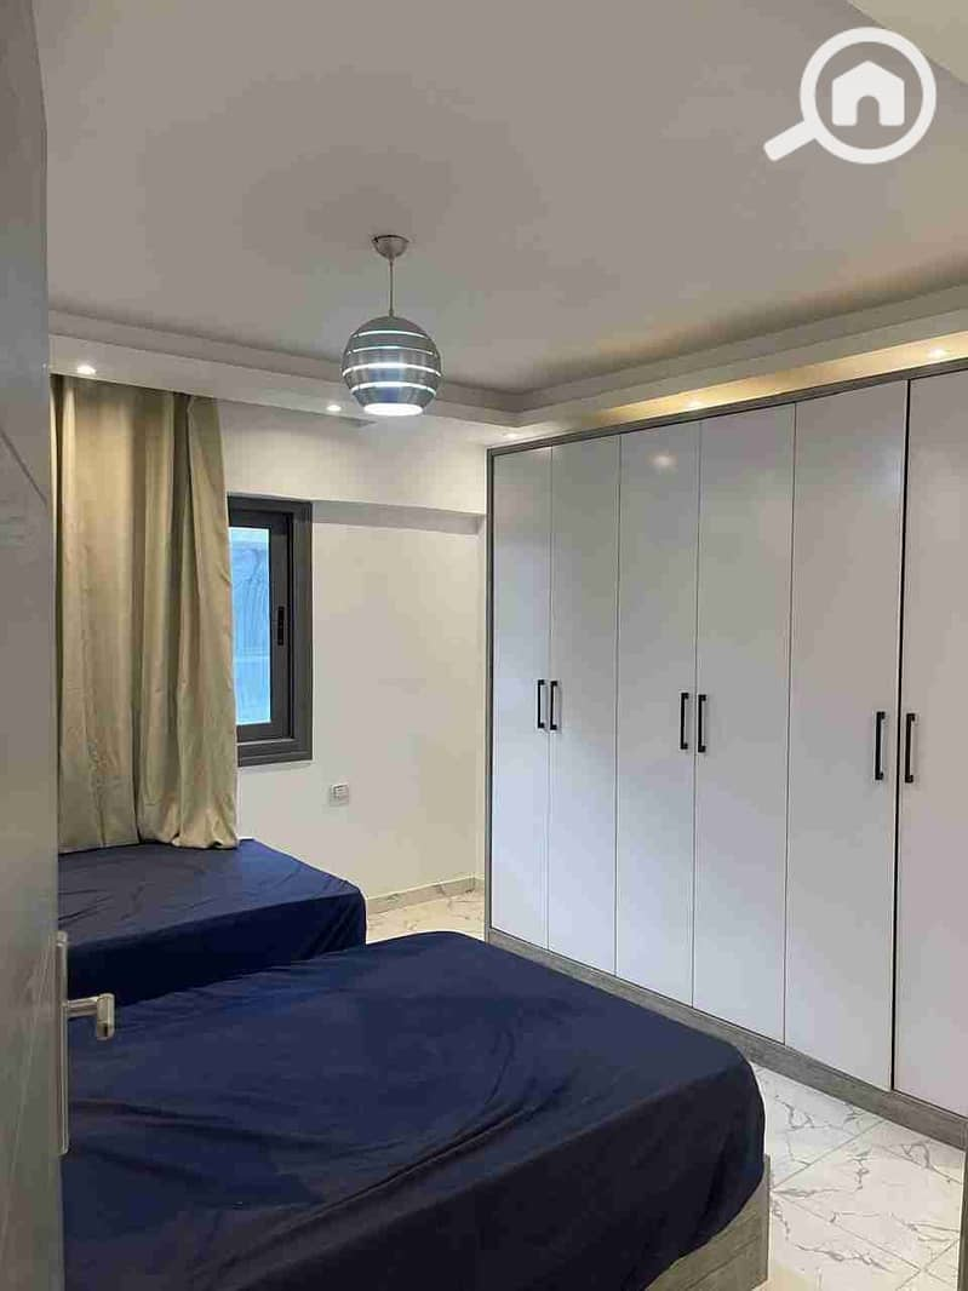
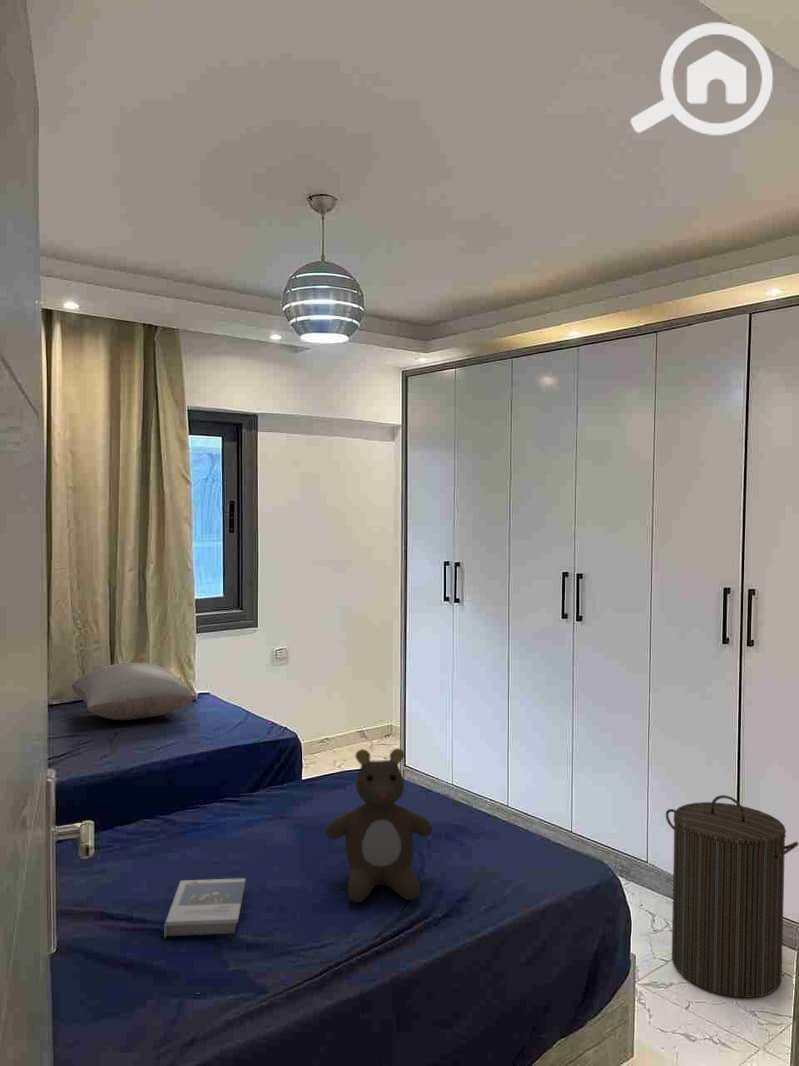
+ hardback book [163,877,247,939]
+ pillow [71,662,197,721]
+ laundry hamper [665,794,799,999]
+ teddy bear [324,747,433,904]
